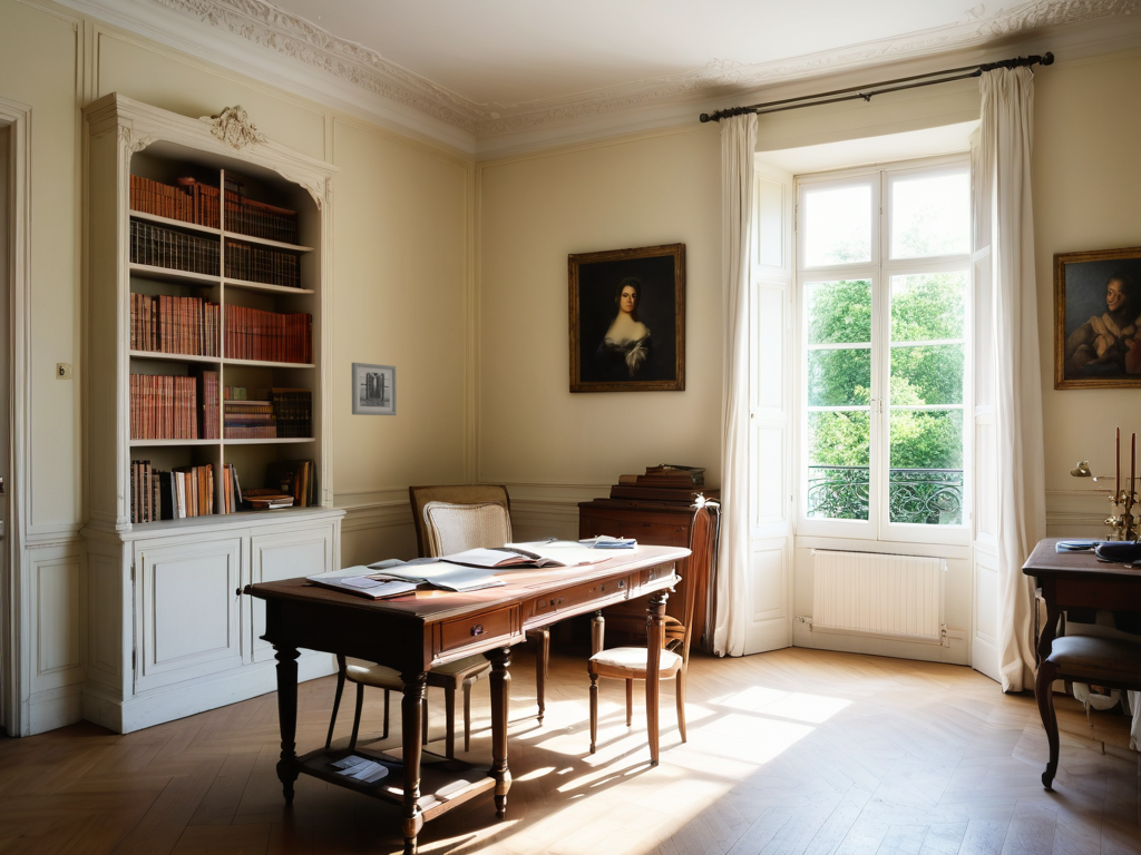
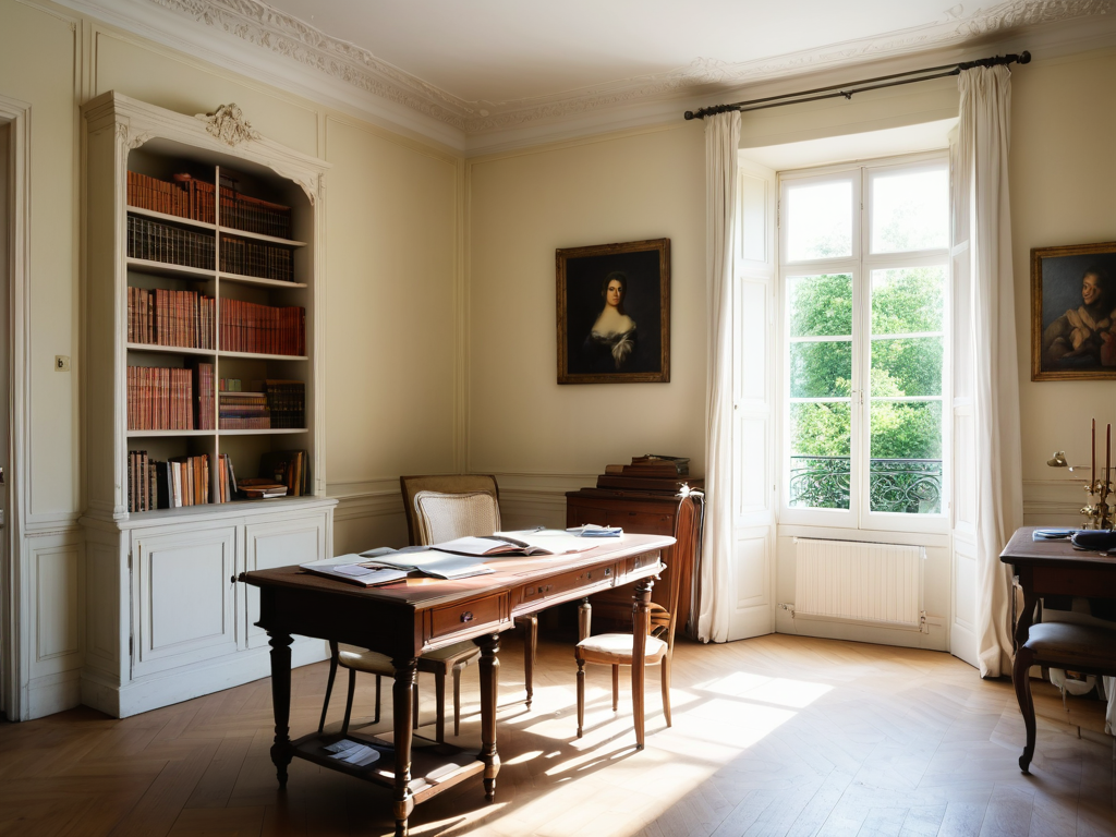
- wall art [351,362,398,416]
